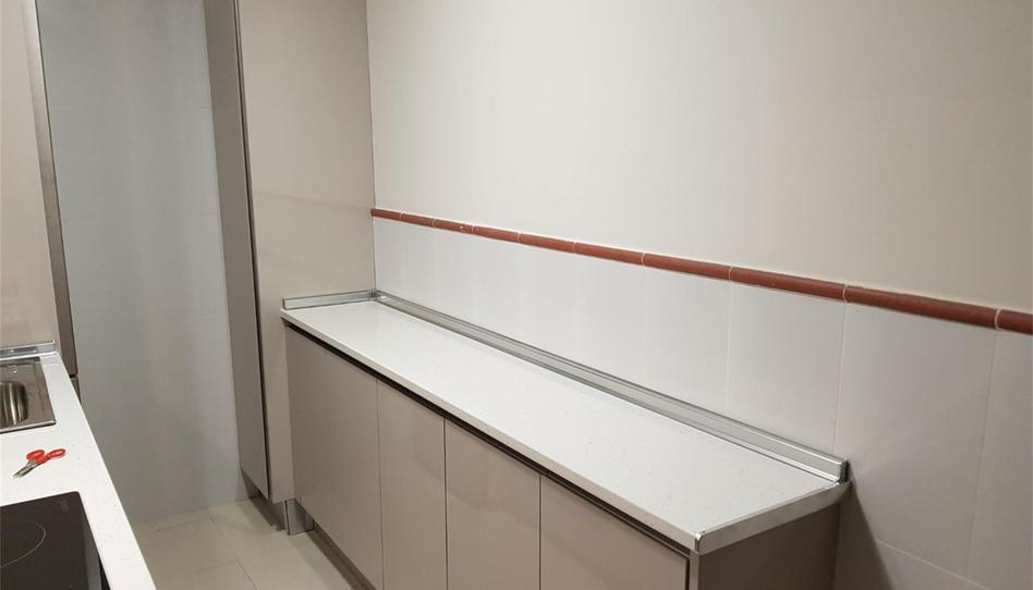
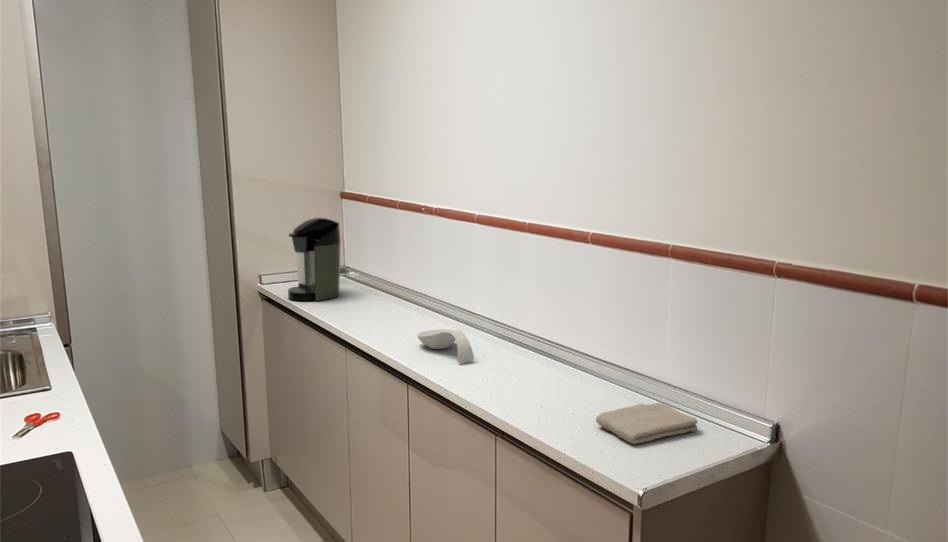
+ coffee maker [287,217,342,302]
+ spoon rest [416,328,475,363]
+ washcloth [595,402,699,445]
